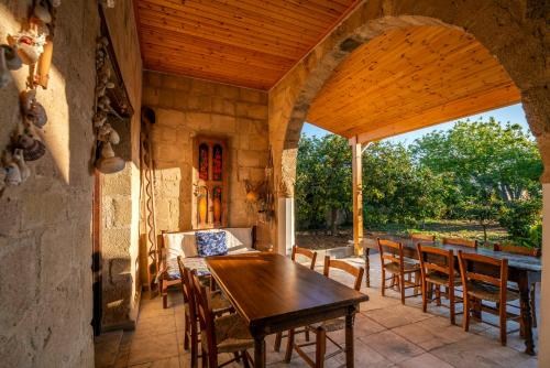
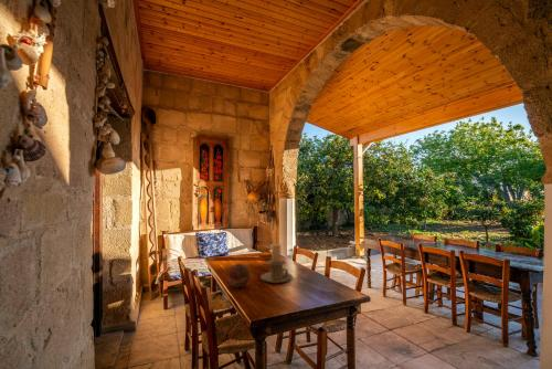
+ decorative ball [226,263,252,288]
+ candle holder [259,243,294,284]
